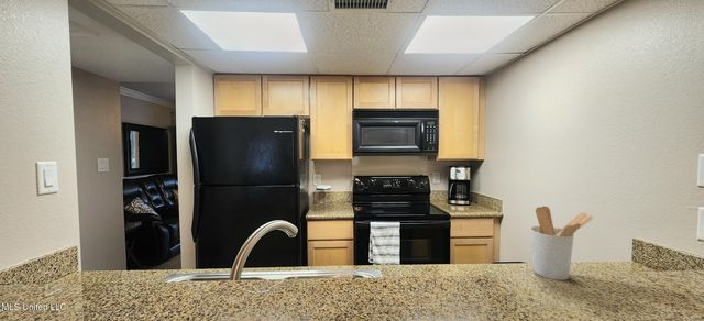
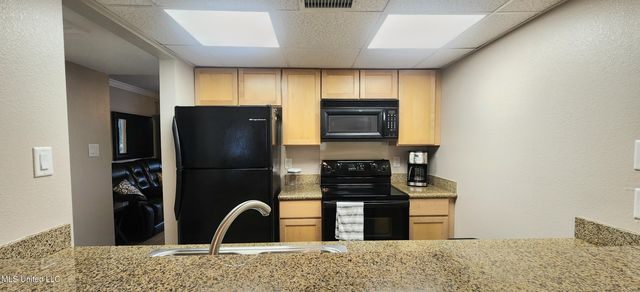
- utensil holder [529,206,595,281]
